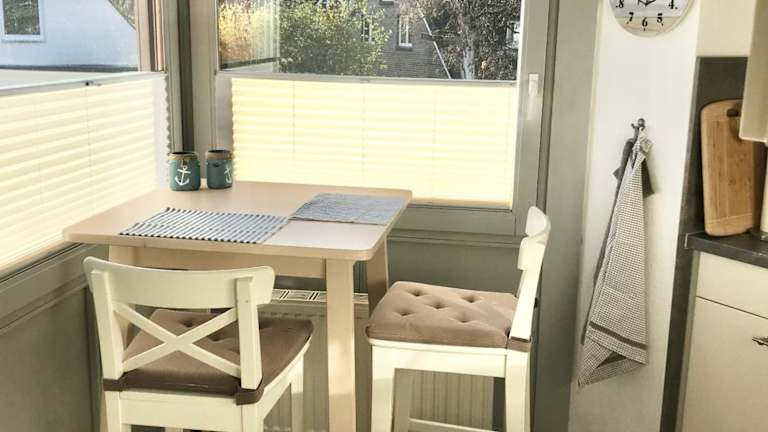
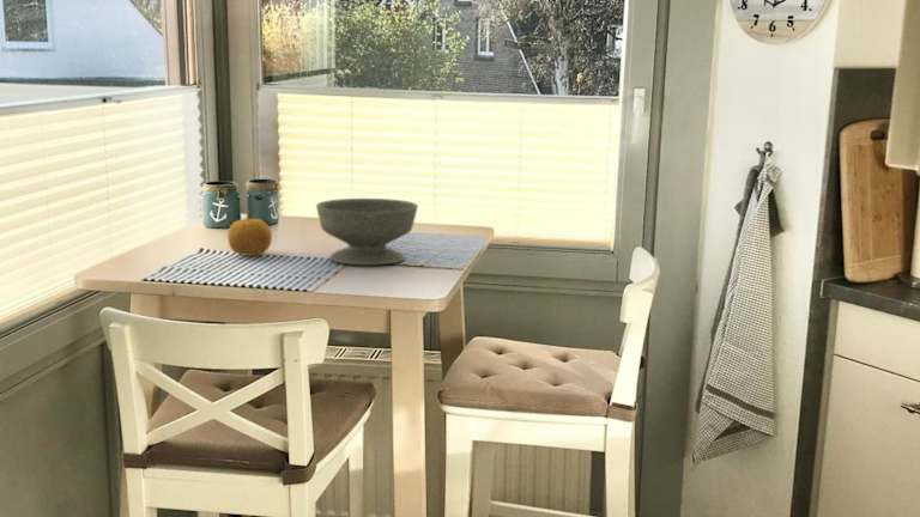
+ fruit [226,208,273,257]
+ bowl [315,197,419,266]
